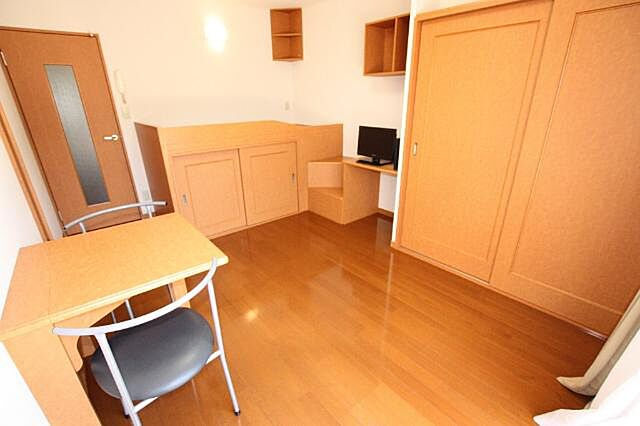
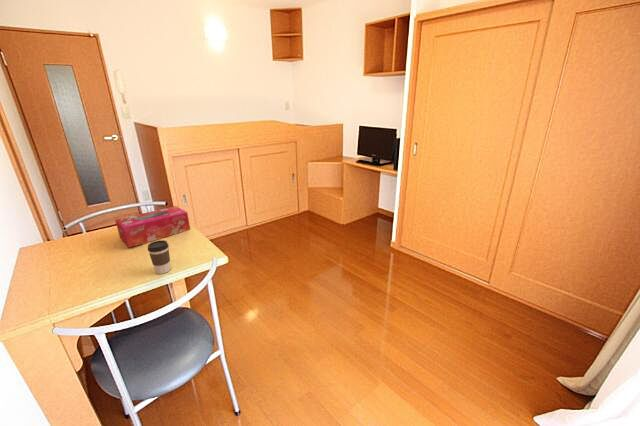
+ tissue box [114,205,191,248]
+ coffee cup [147,239,172,275]
